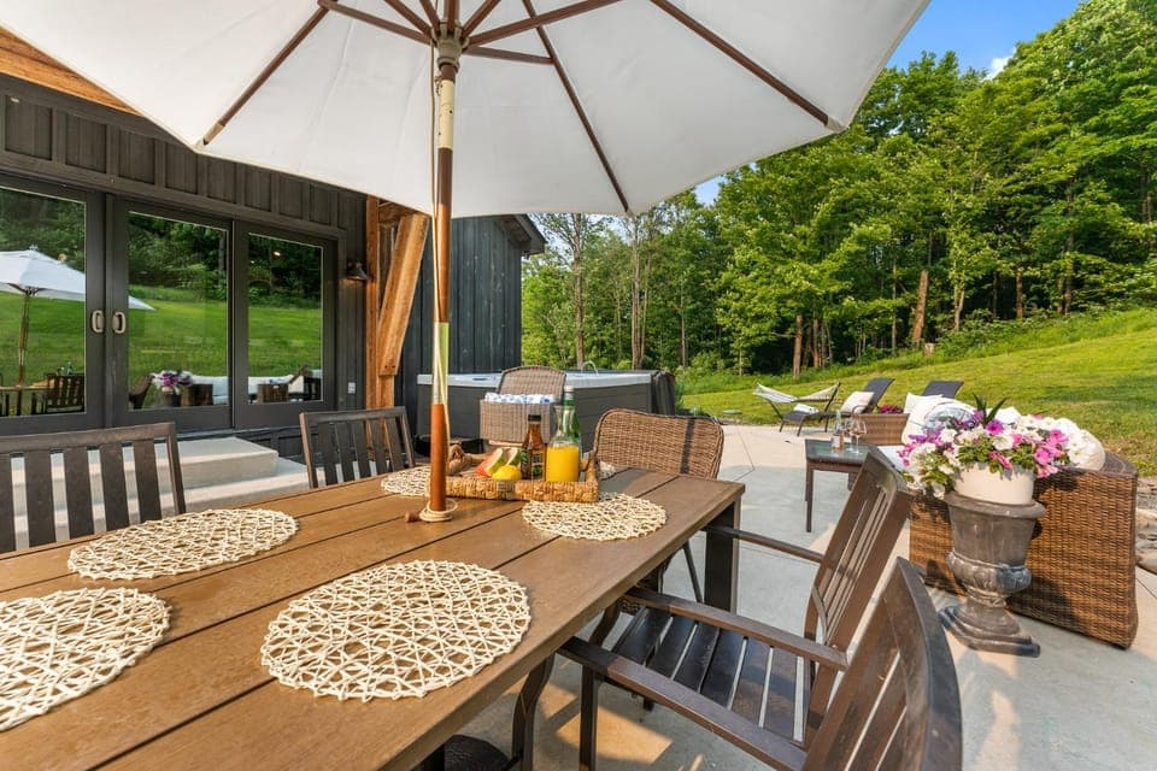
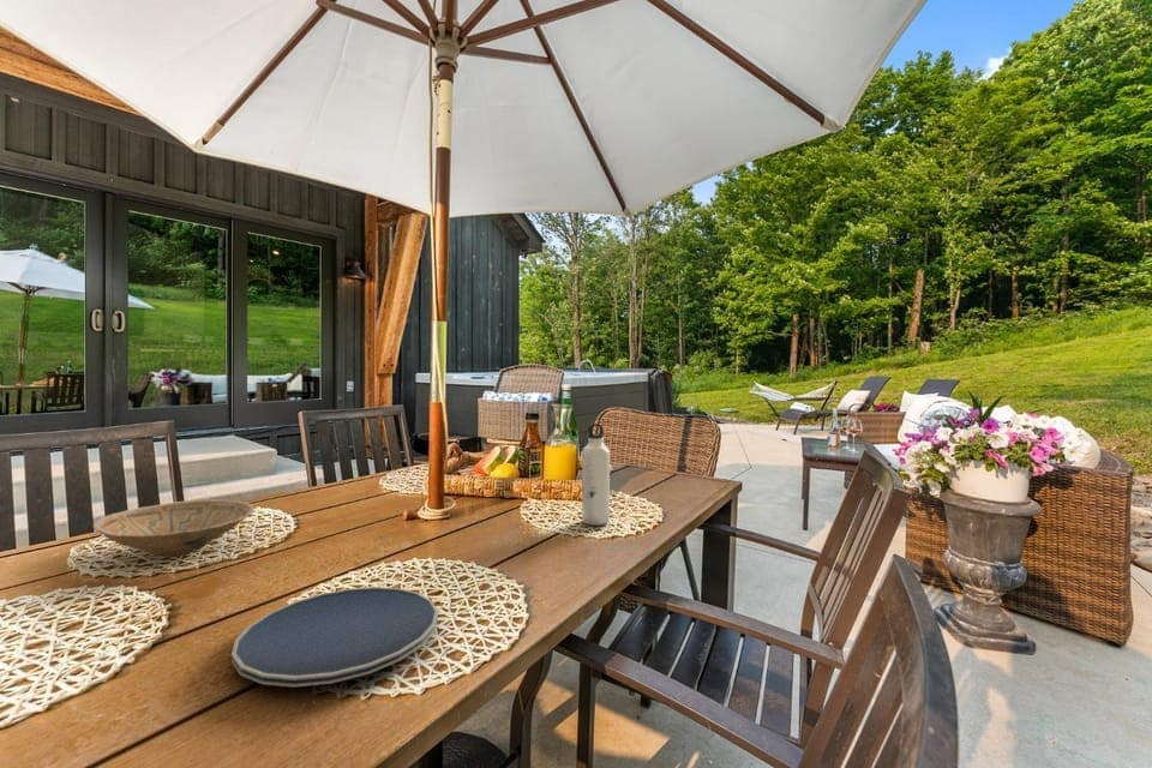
+ plate [230,586,439,688]
+ bowl [91,498,256,558]
+ water bottle [581,422,611,527]
